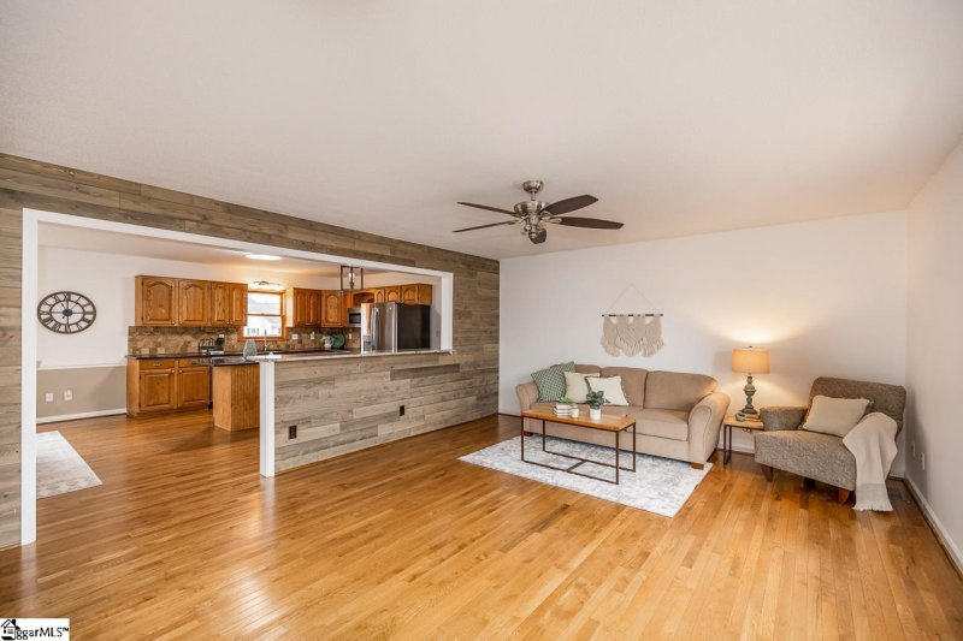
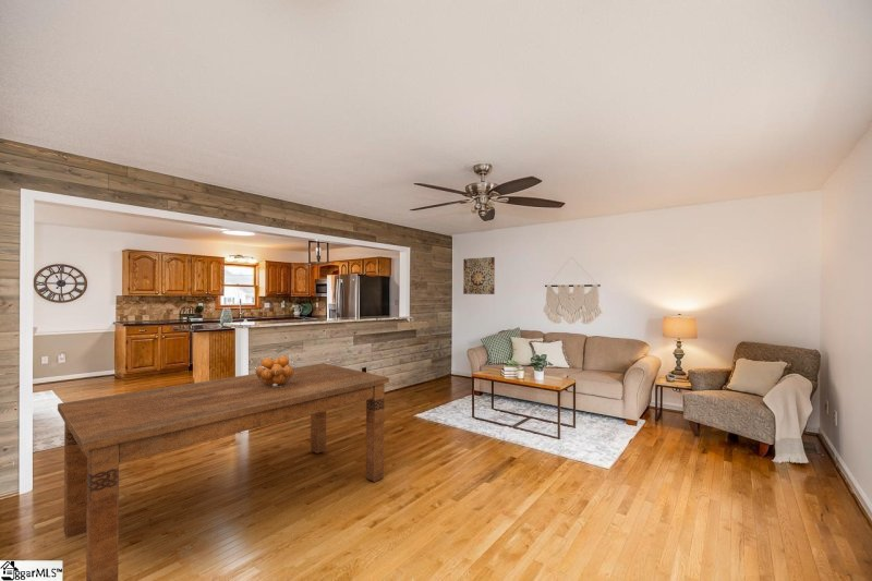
+ dining table [57,362,390,581]
+ fruit basket [254,355,298,388]
+ wall art [462,256,496,295]
